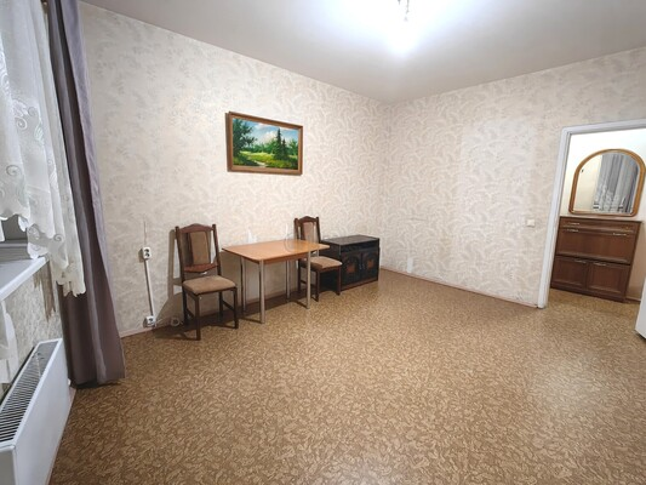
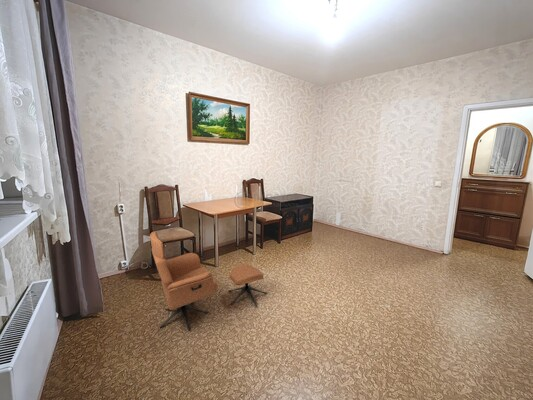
+ armchair [149,231,268,331]
